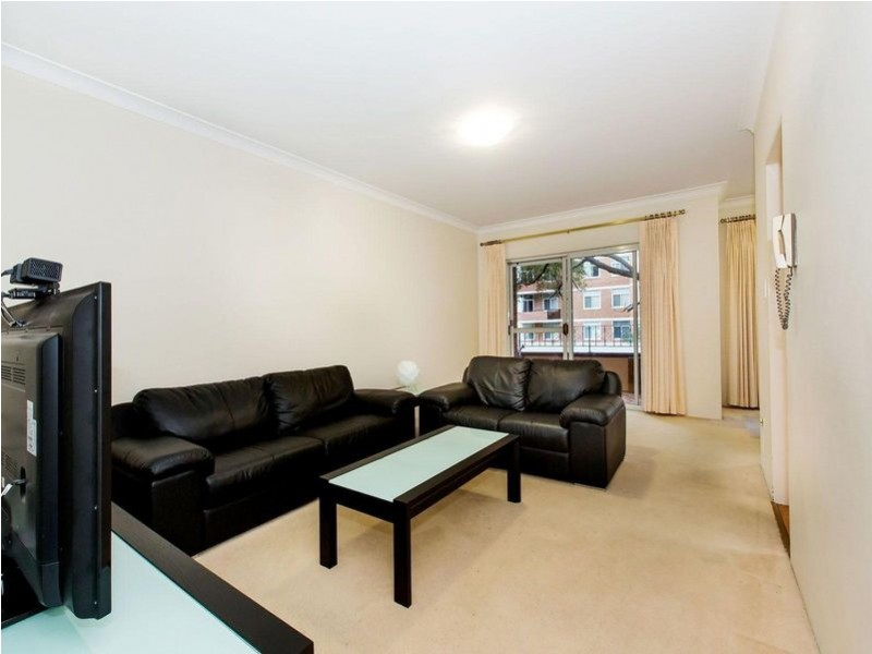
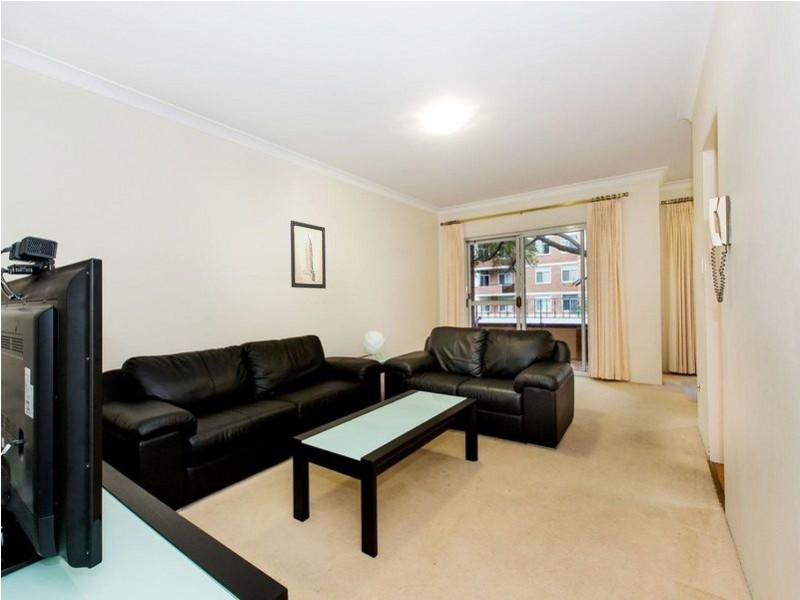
+ wall art [290,219,327,290]
